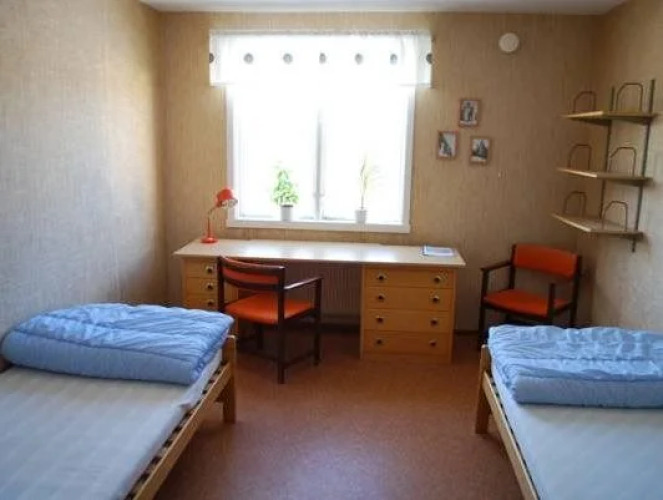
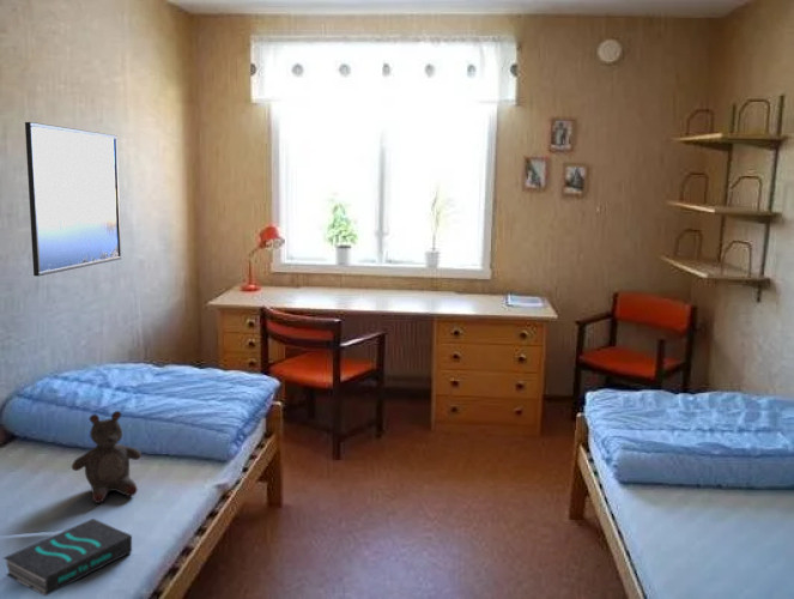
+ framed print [24,121,122,278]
+ book [2,518,133,597]
+ stuffed bear [71,410,143,504]
